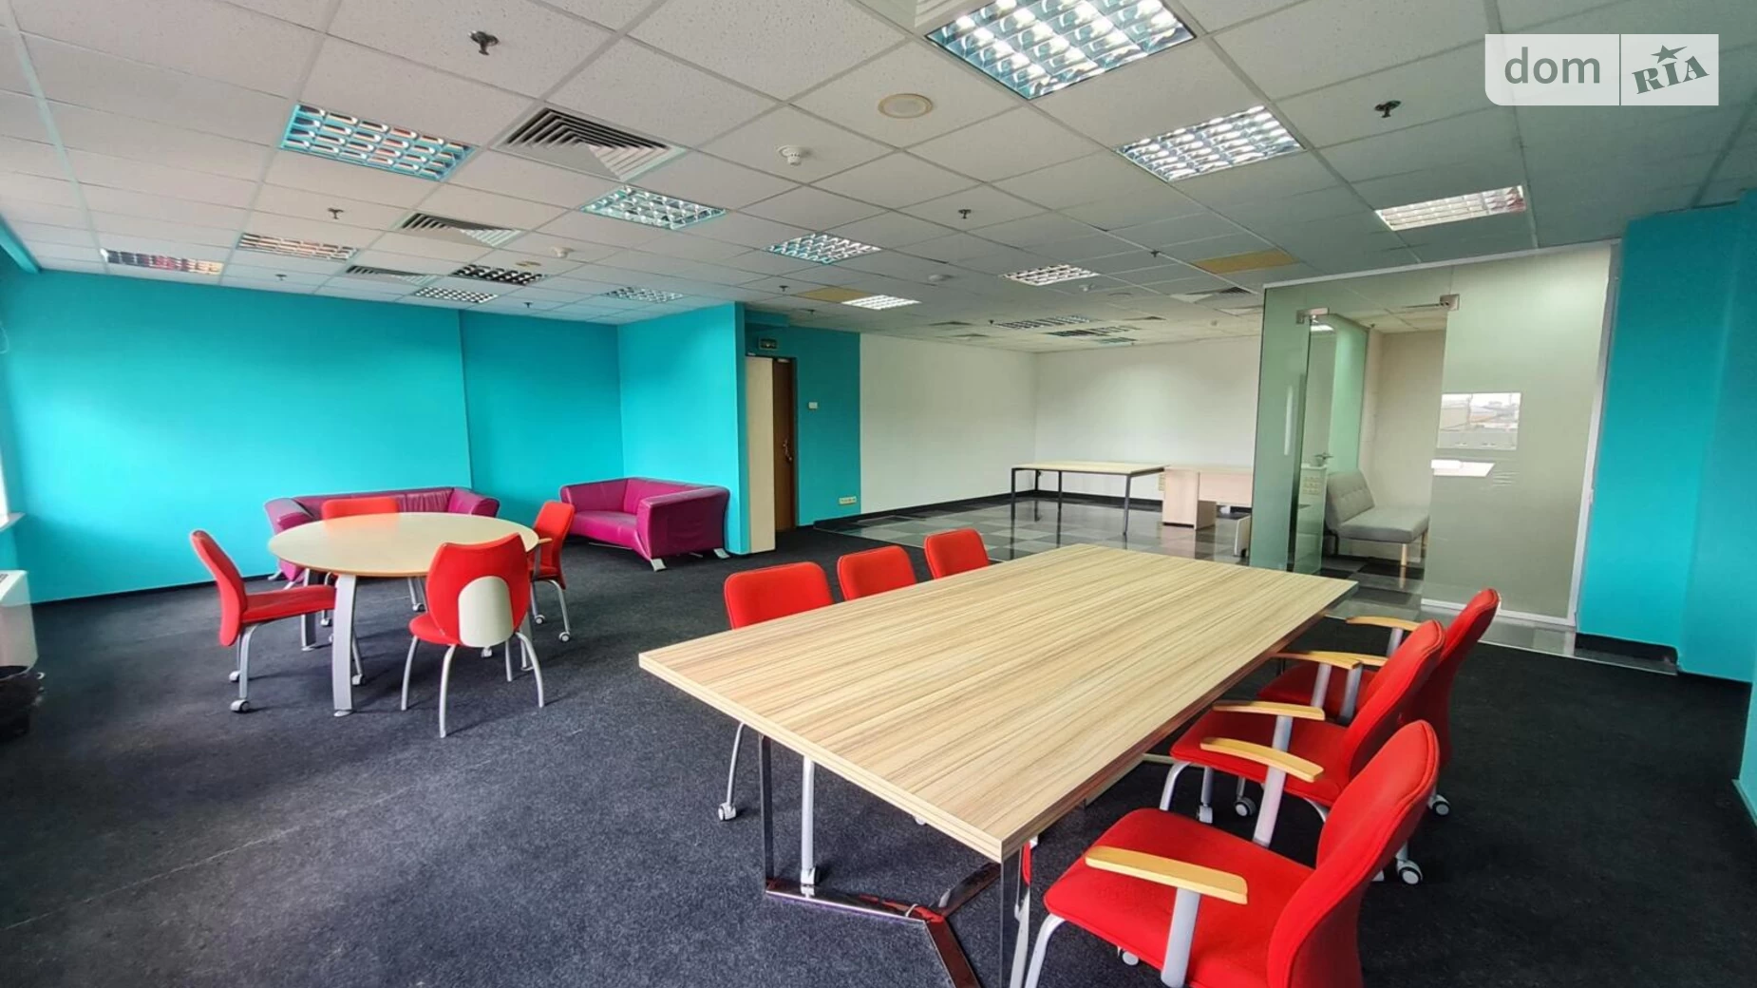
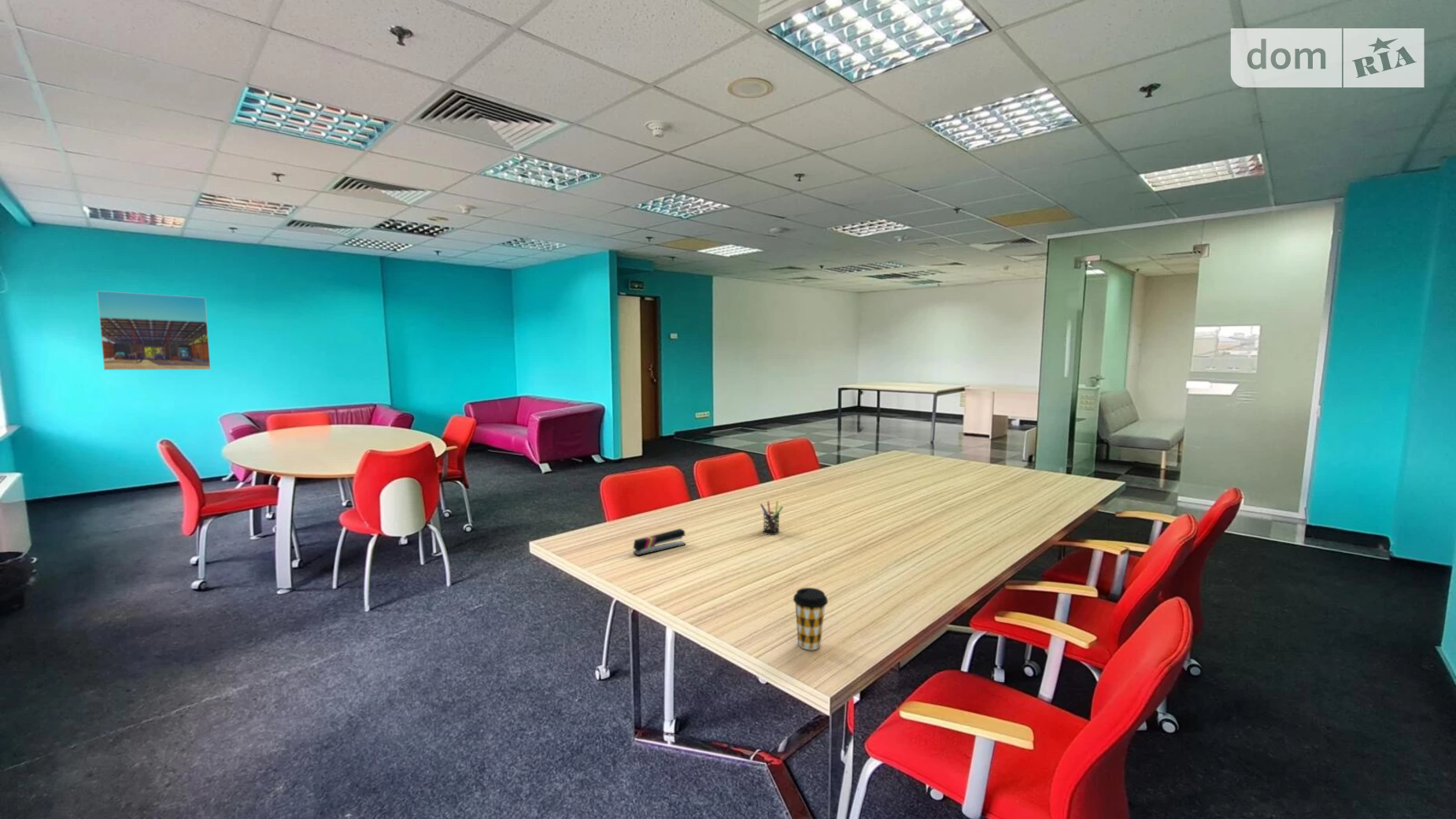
+ coffee cup [793,587,829,650]
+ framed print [96,290,212,371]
+ pen holder [759,500,784,535]
+ stapler [632,528,686,556]
